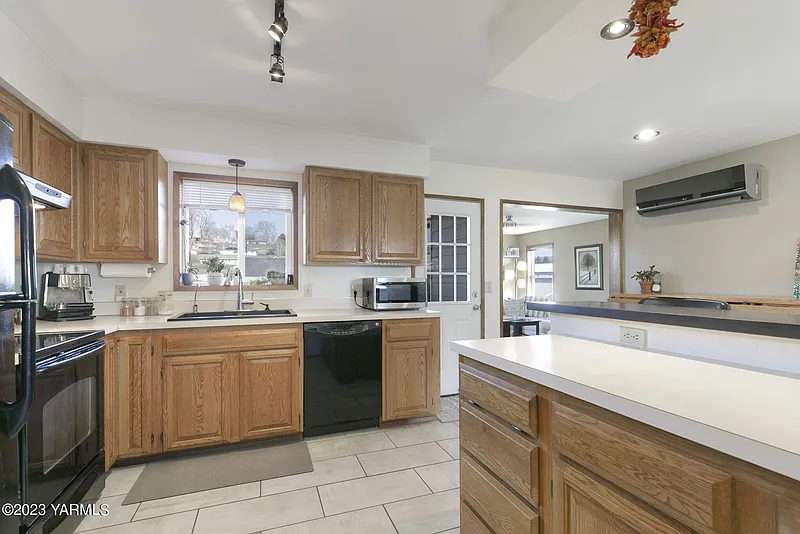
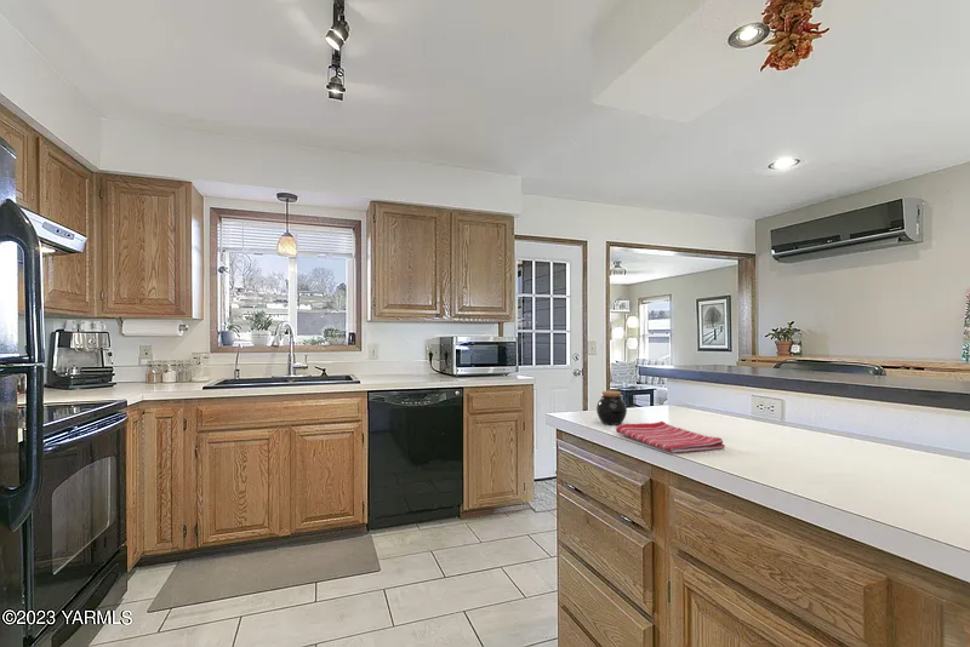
+ dish towel [615,420,726,454]
+ jar [595,390,628,426]
